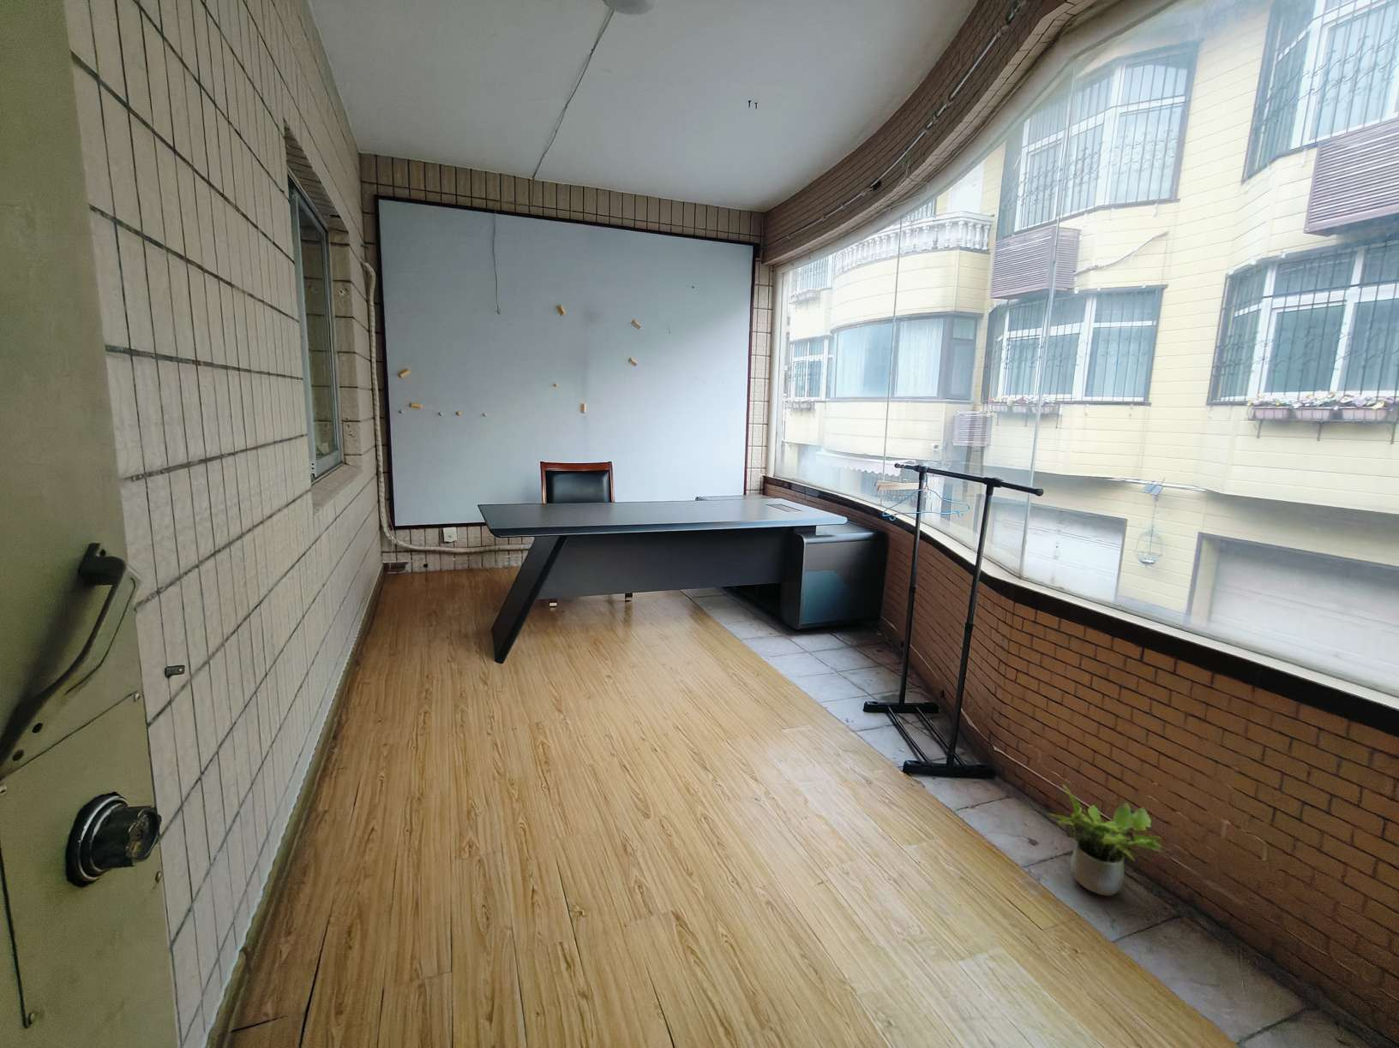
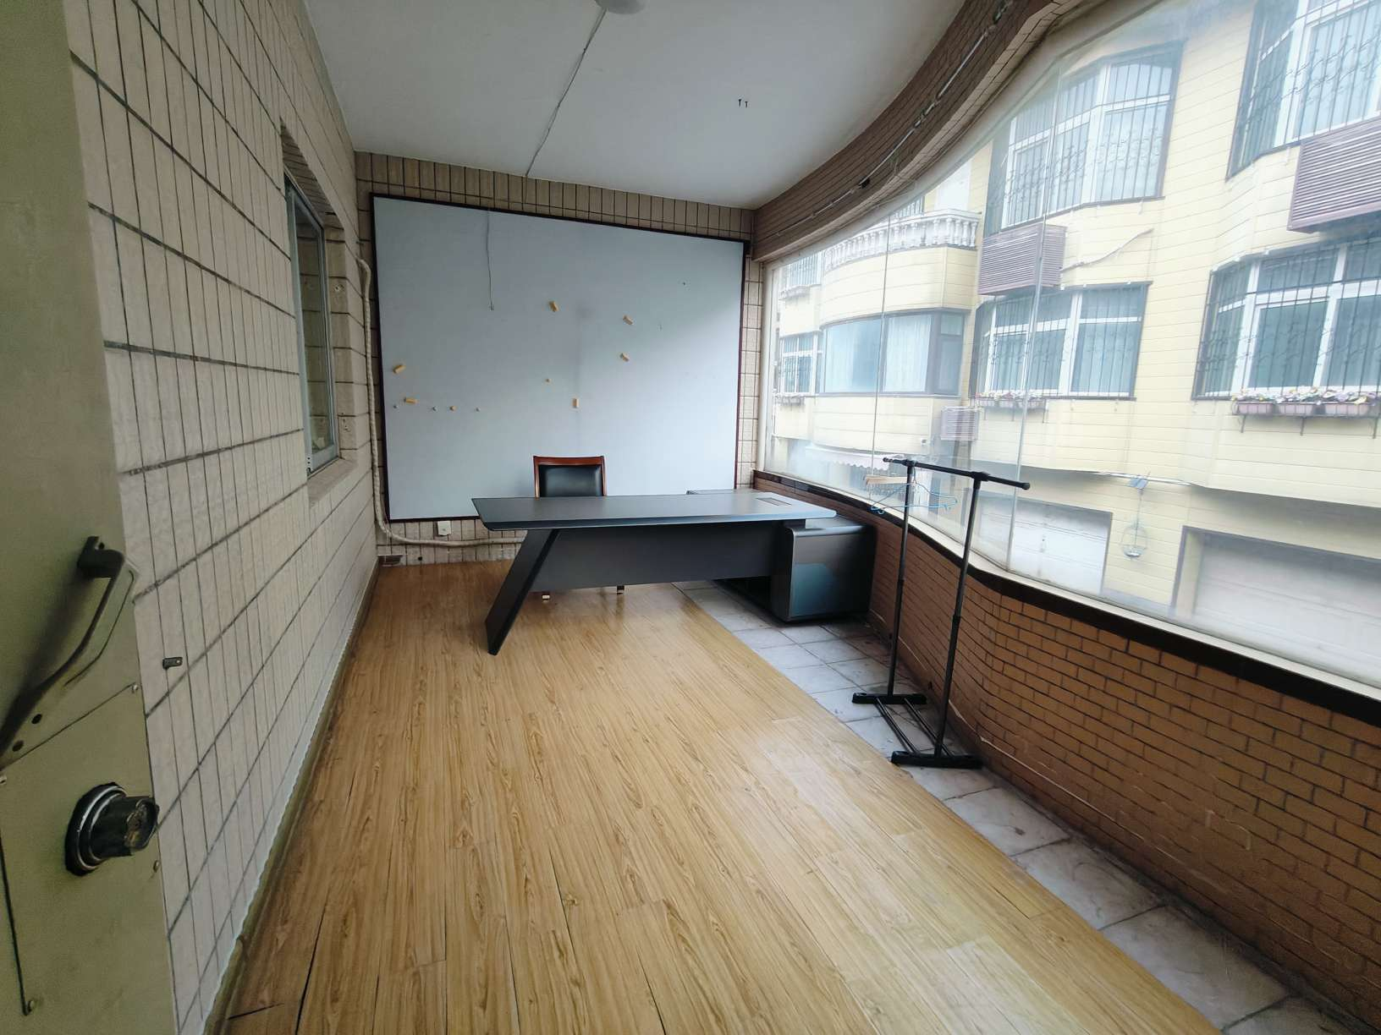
- potted plant [1045,784,1172,896]
